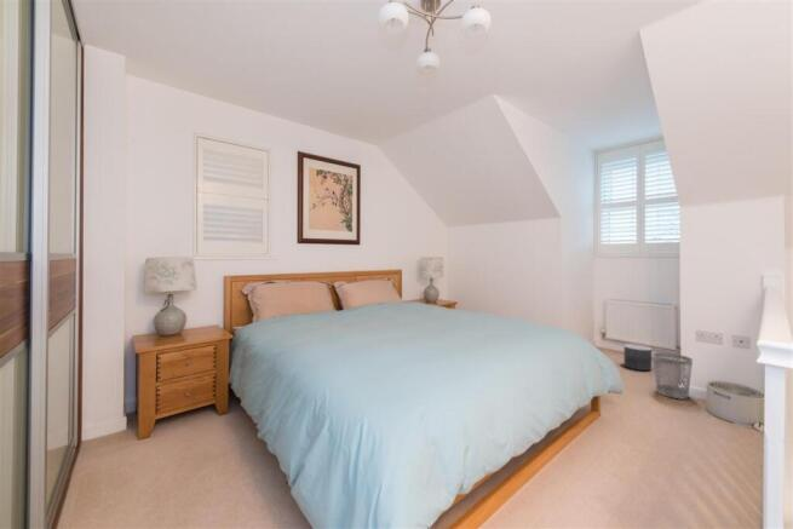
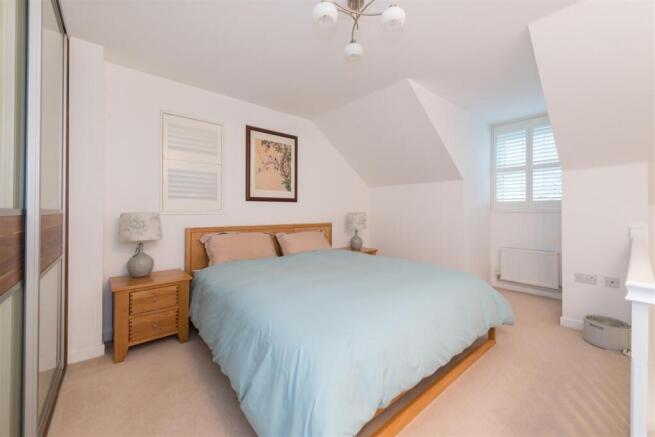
- planter [624,344,653,372]
- wastebasket [653,351,694,399]
